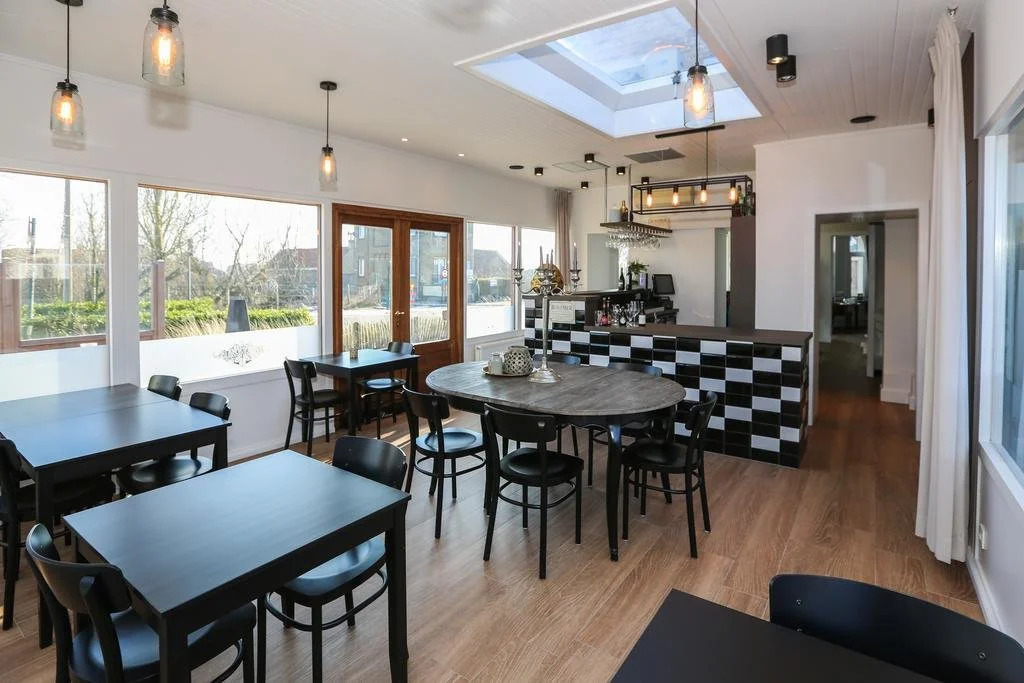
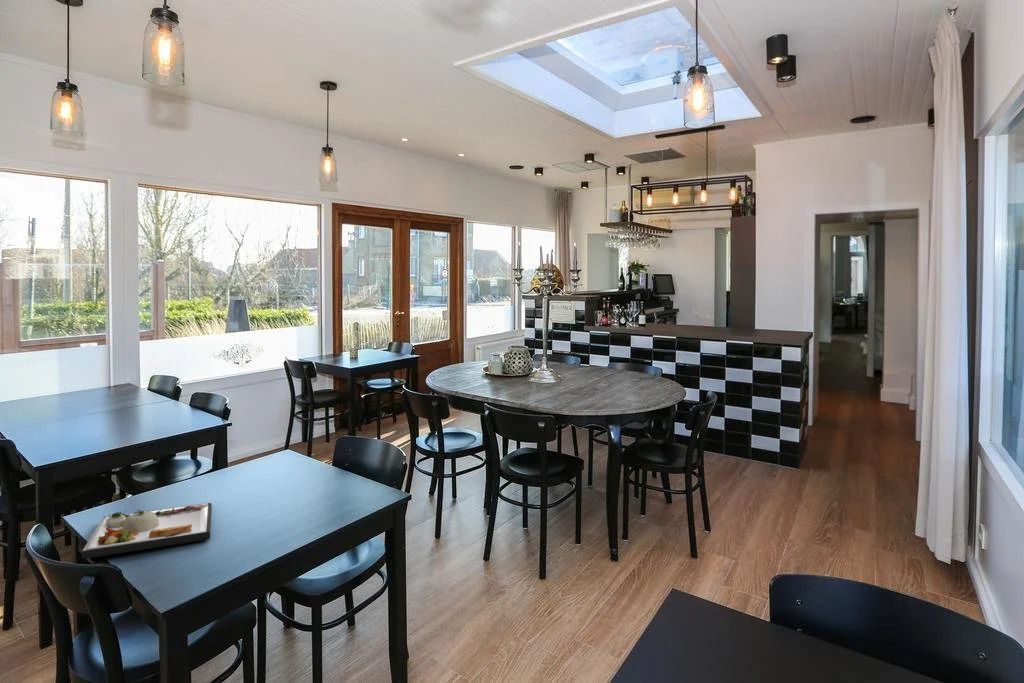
+ dinner plate [81,502,213,560]
